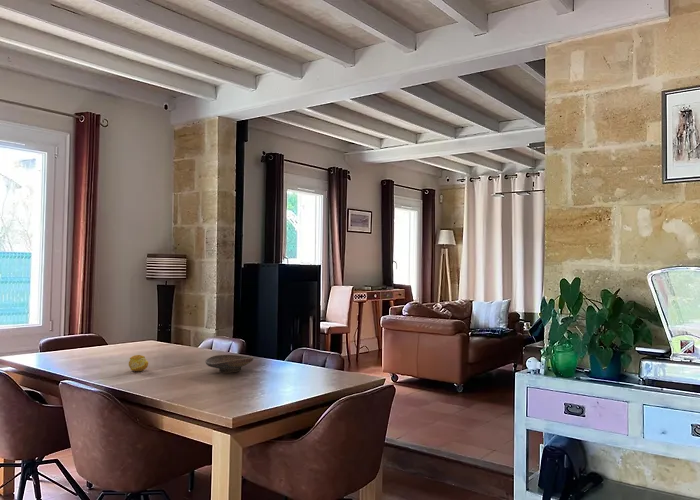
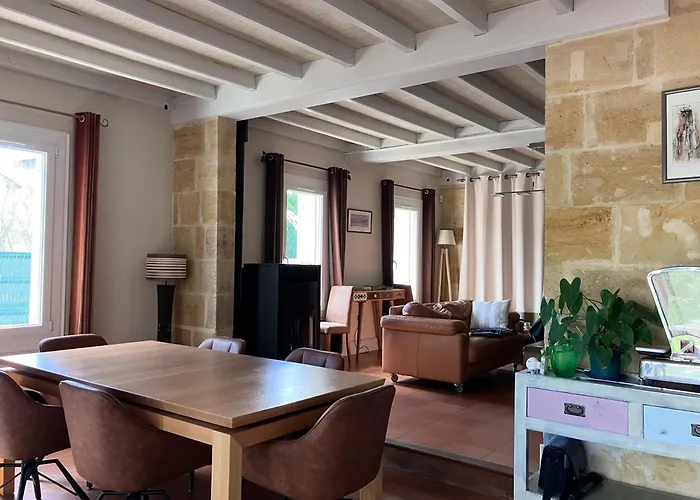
- fruit [128,354,149,372]
- decorative bowl [205,354,255,374]
